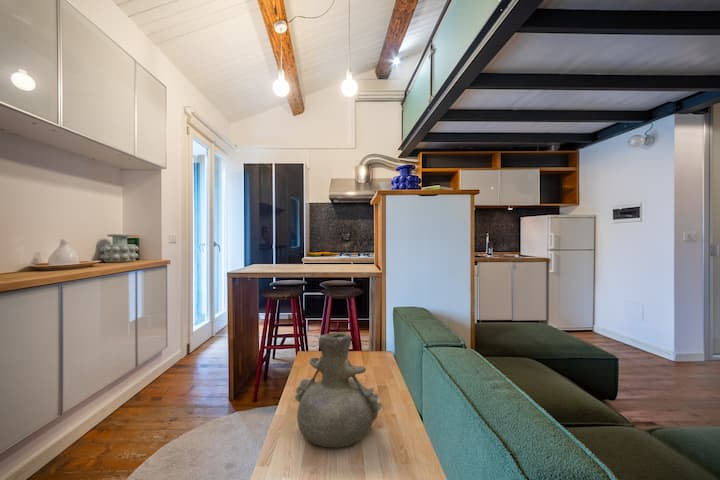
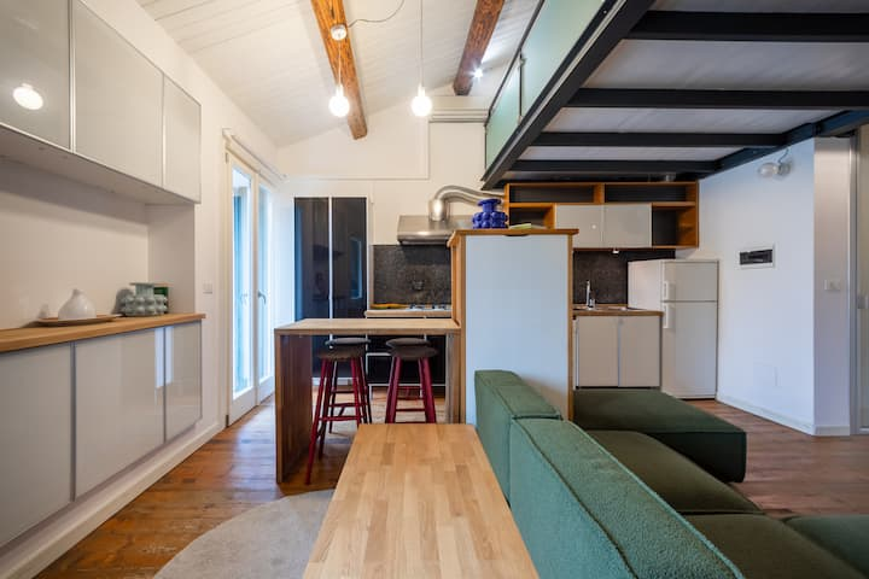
- vase [294,331,384,448]
